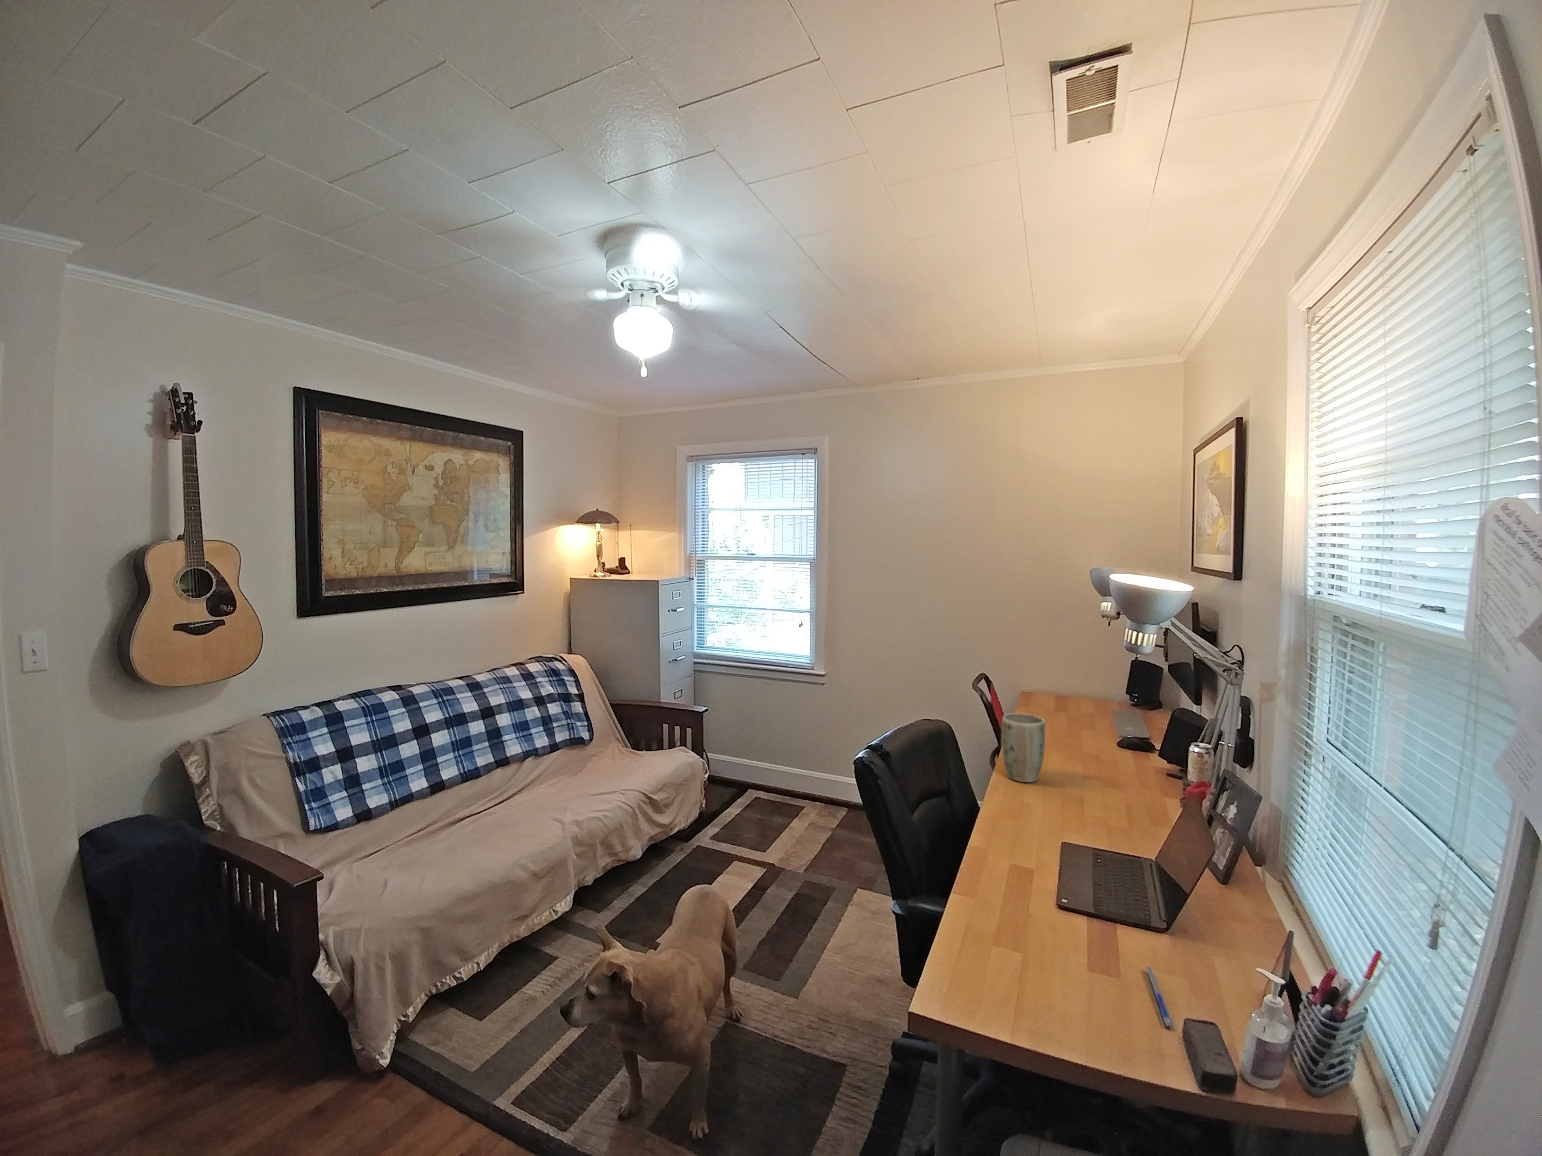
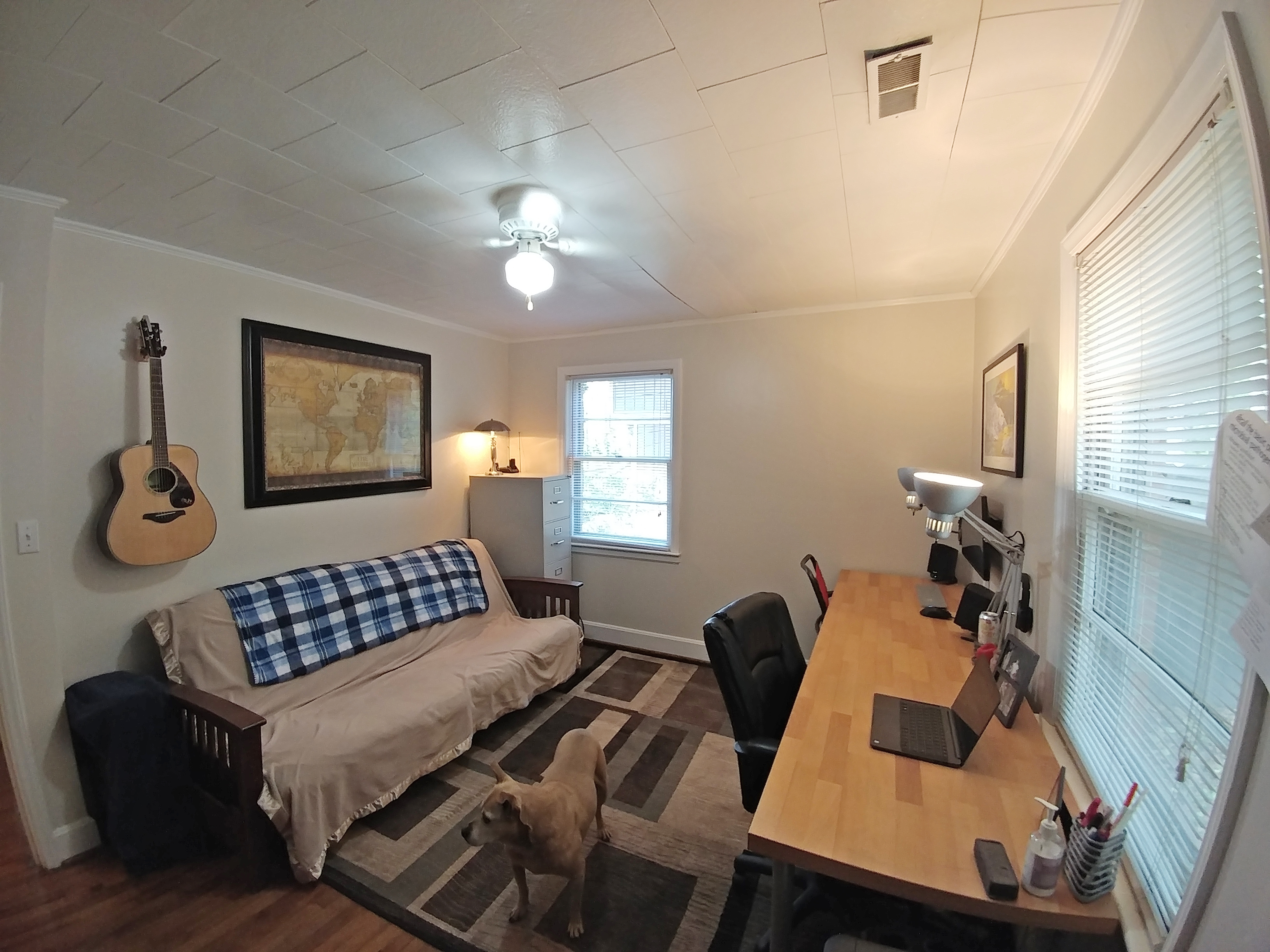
- plant pot [1000,713,1045,783]
- pen [1144,967,1177,1030]
